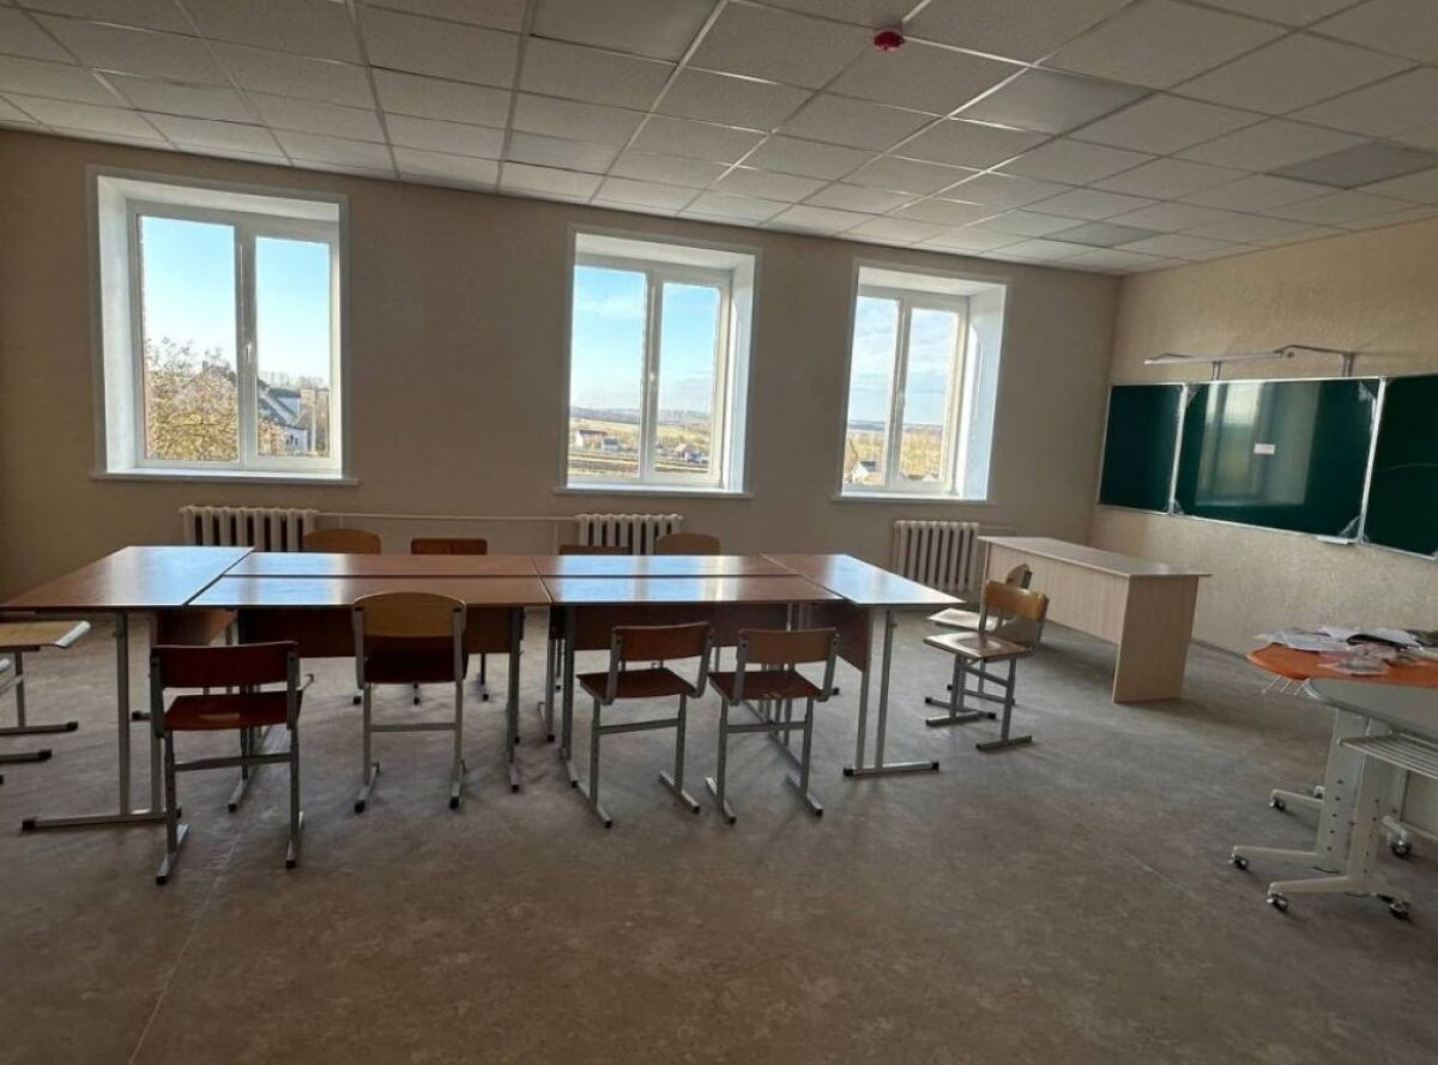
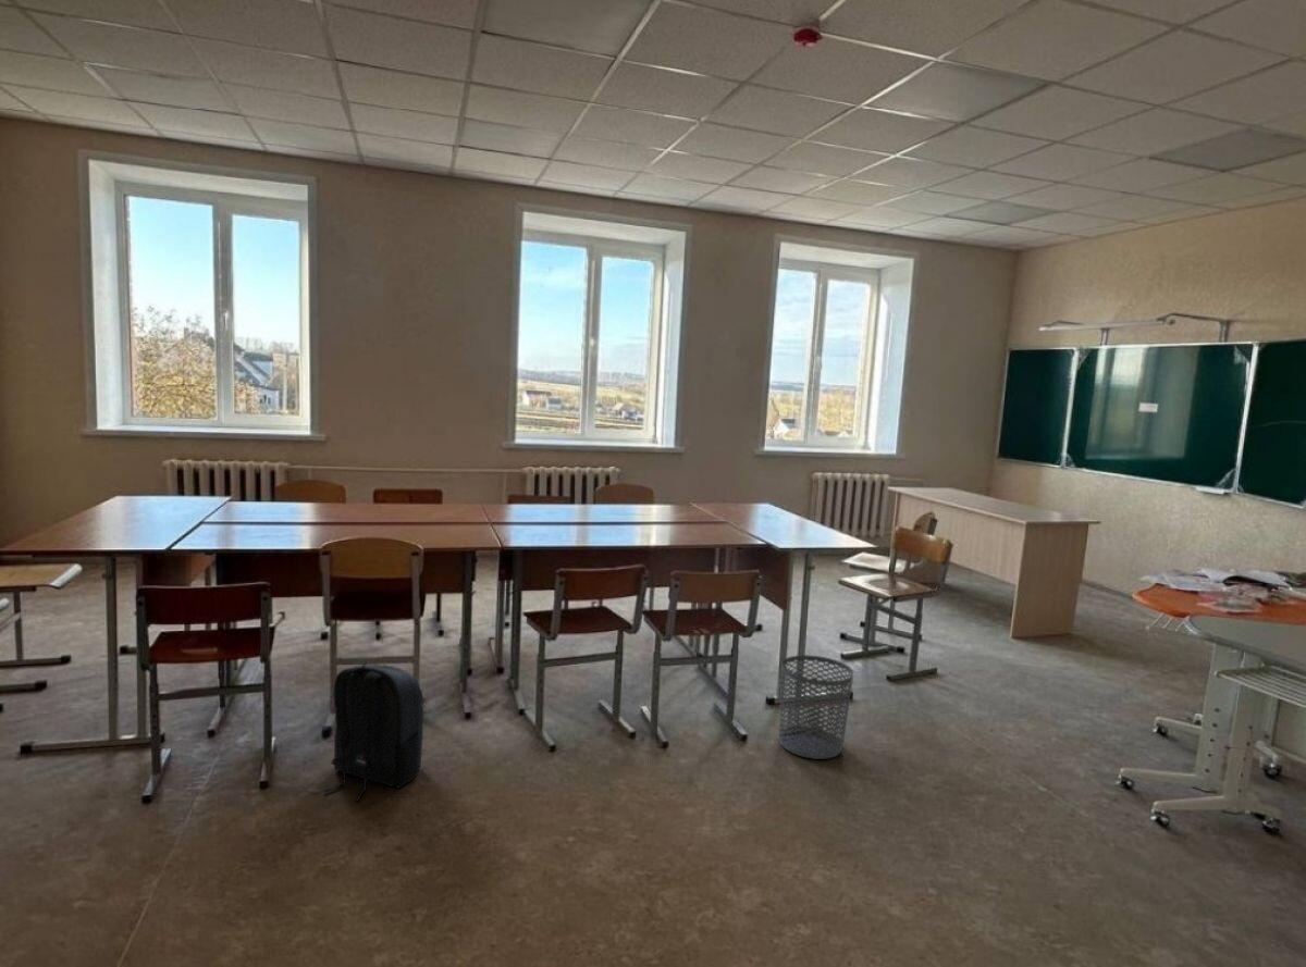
+ waste bin [778,654,854,760]
+ backpack [322,661,424,803]
